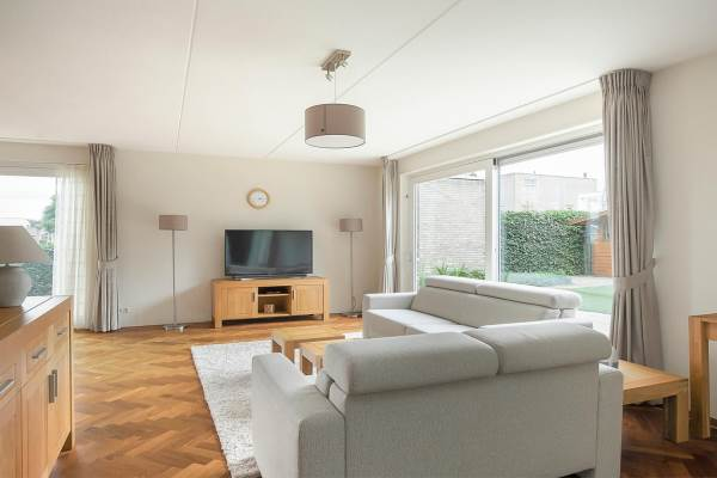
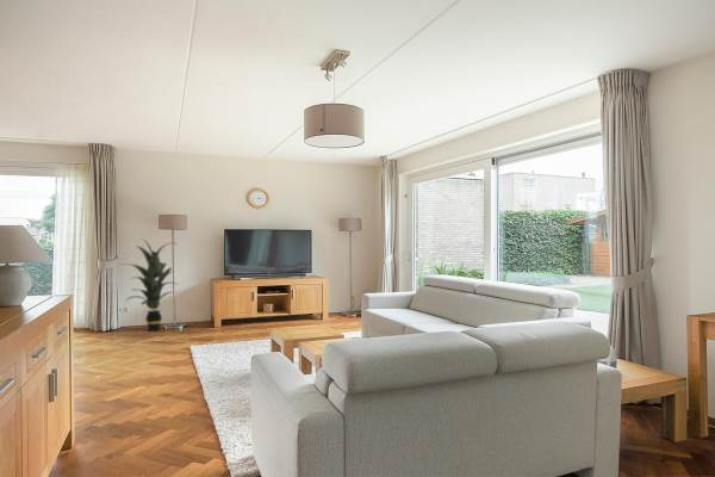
+ indoor plant [120,237,179,333]
